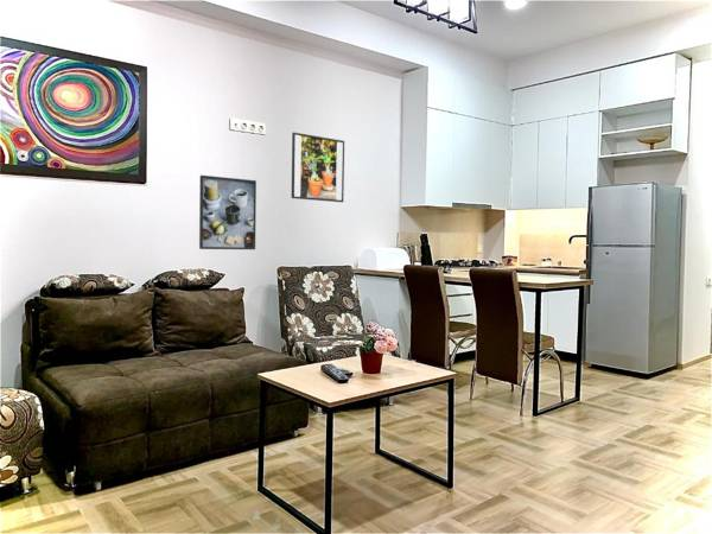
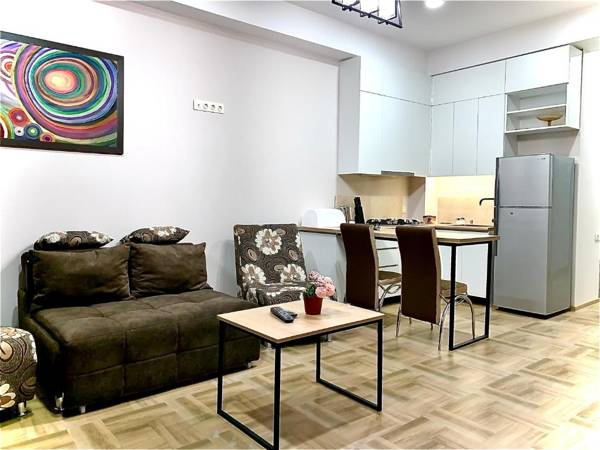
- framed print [198,174,258,250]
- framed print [291,132,345,203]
